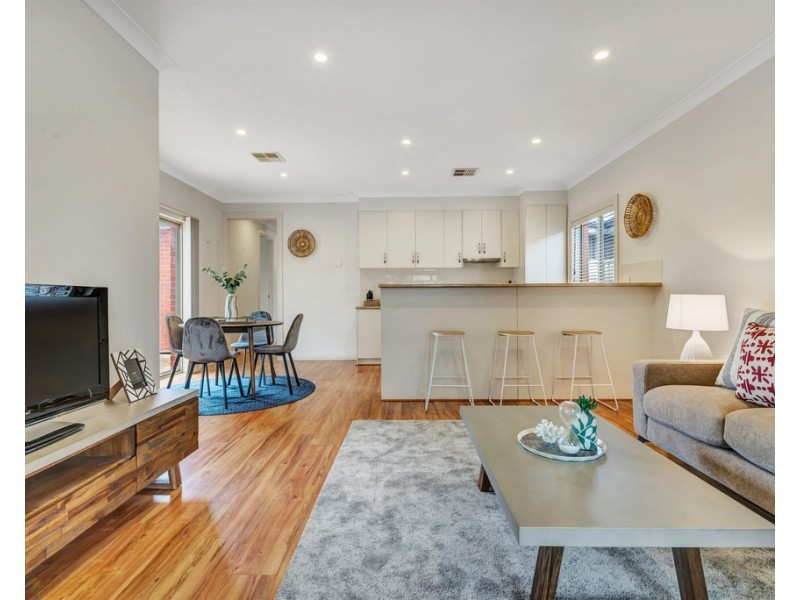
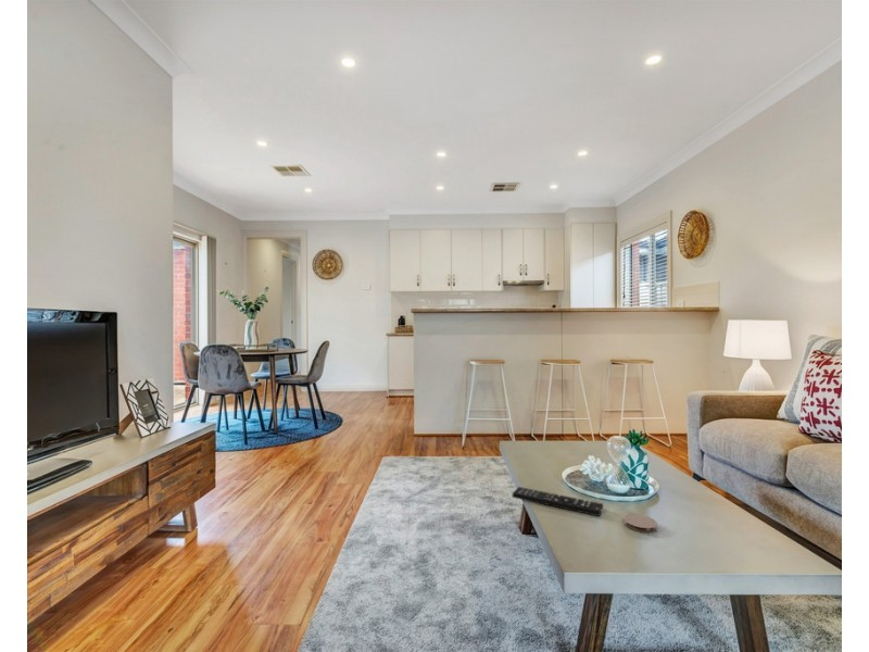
+ remote control [512,486,604,517]
+ coaster [622,513,658,534]
